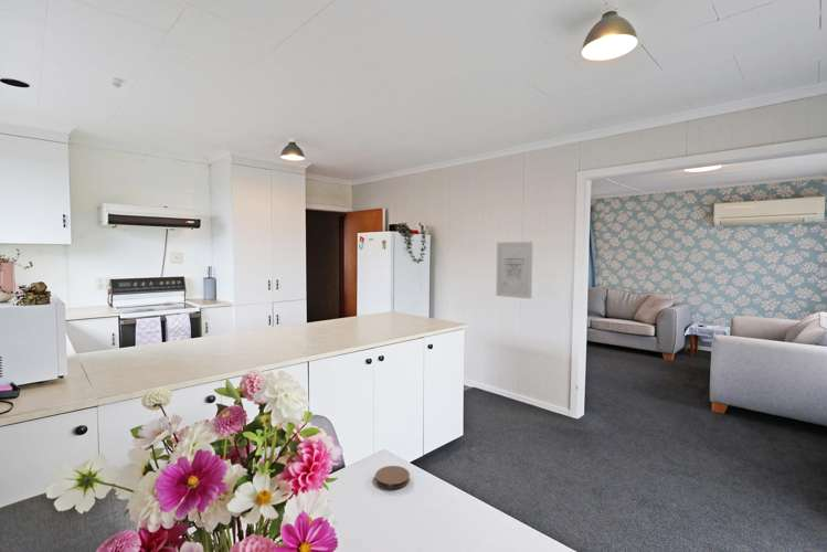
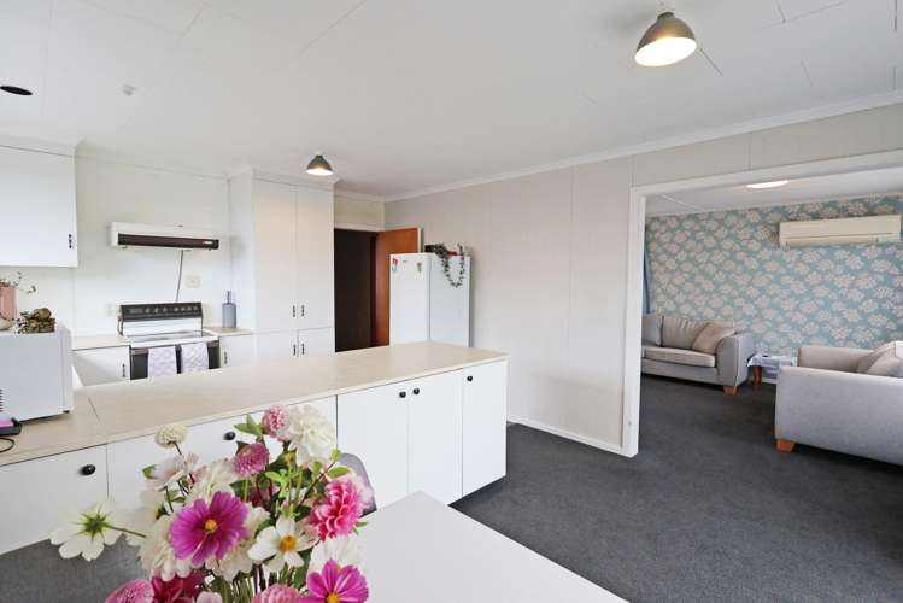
- wall art [495,241,534,300]
- coaster [374,465,411,490]
